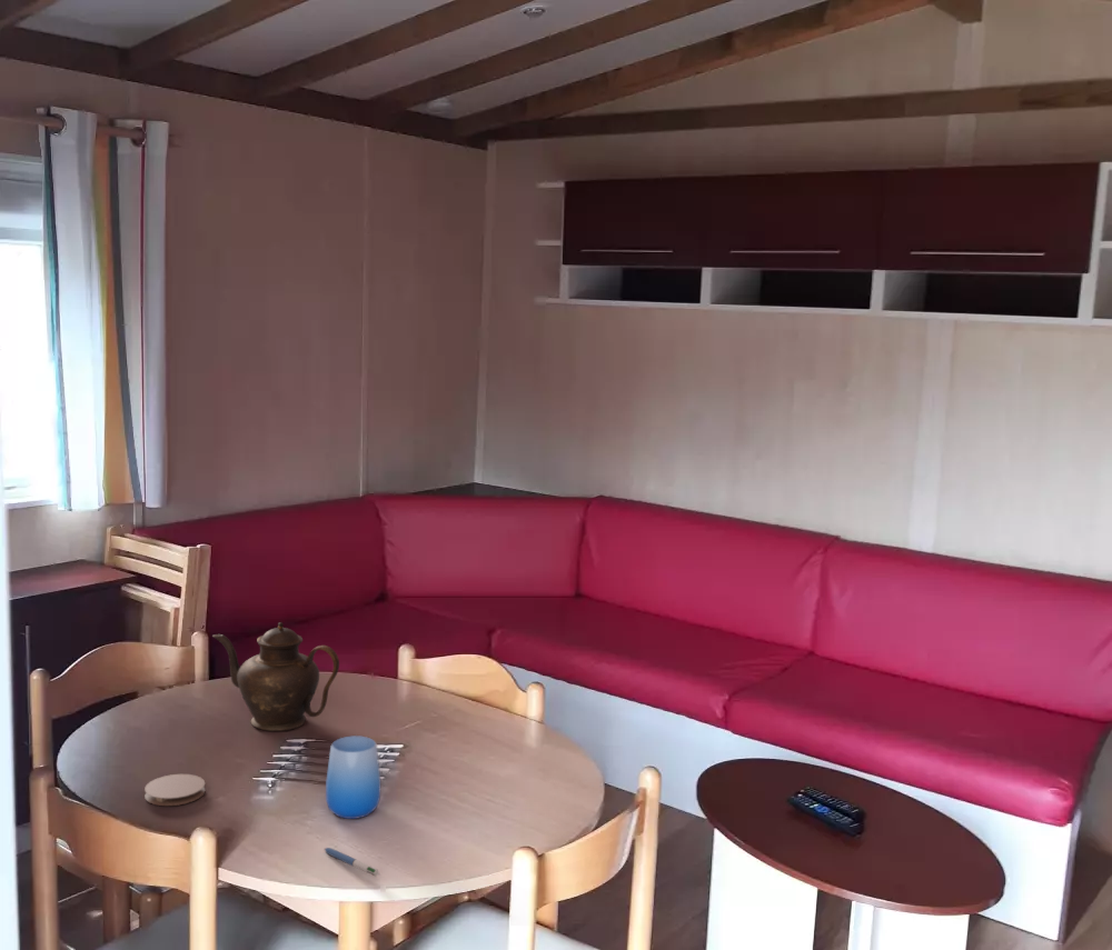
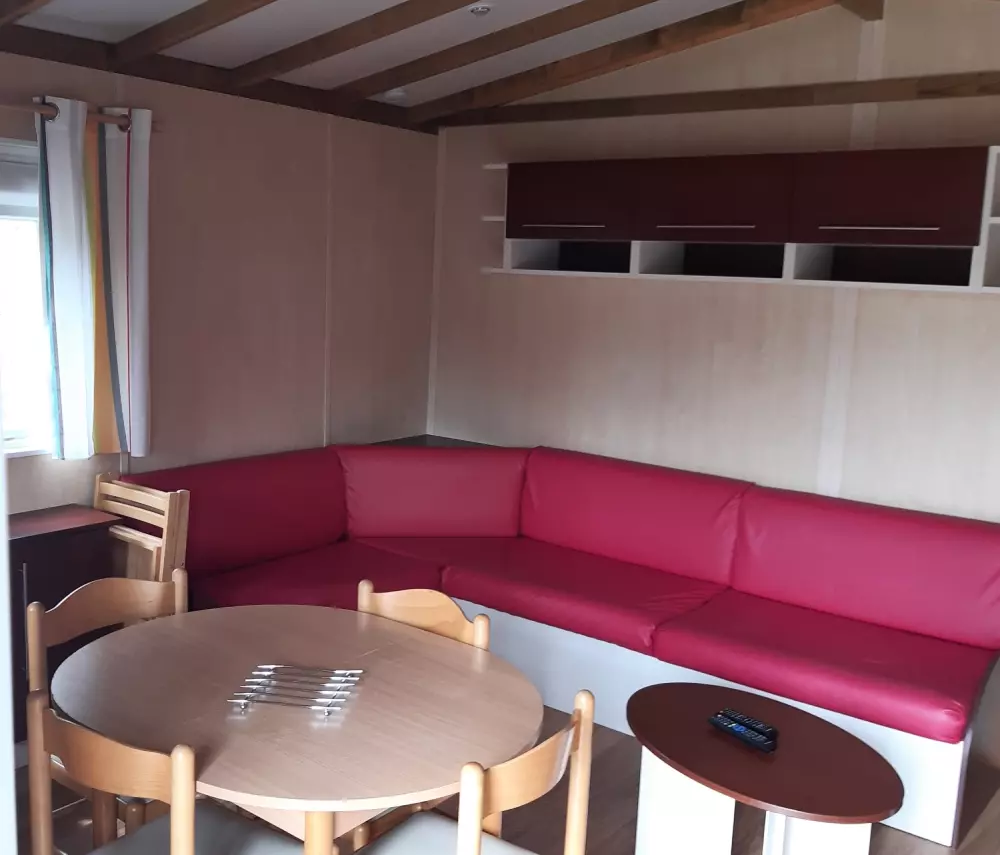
- coaster [143,773,206,807]
- teapot [211,621,340,732]
- cup [325,734,381,820]
- pen [324,847,380,877]
